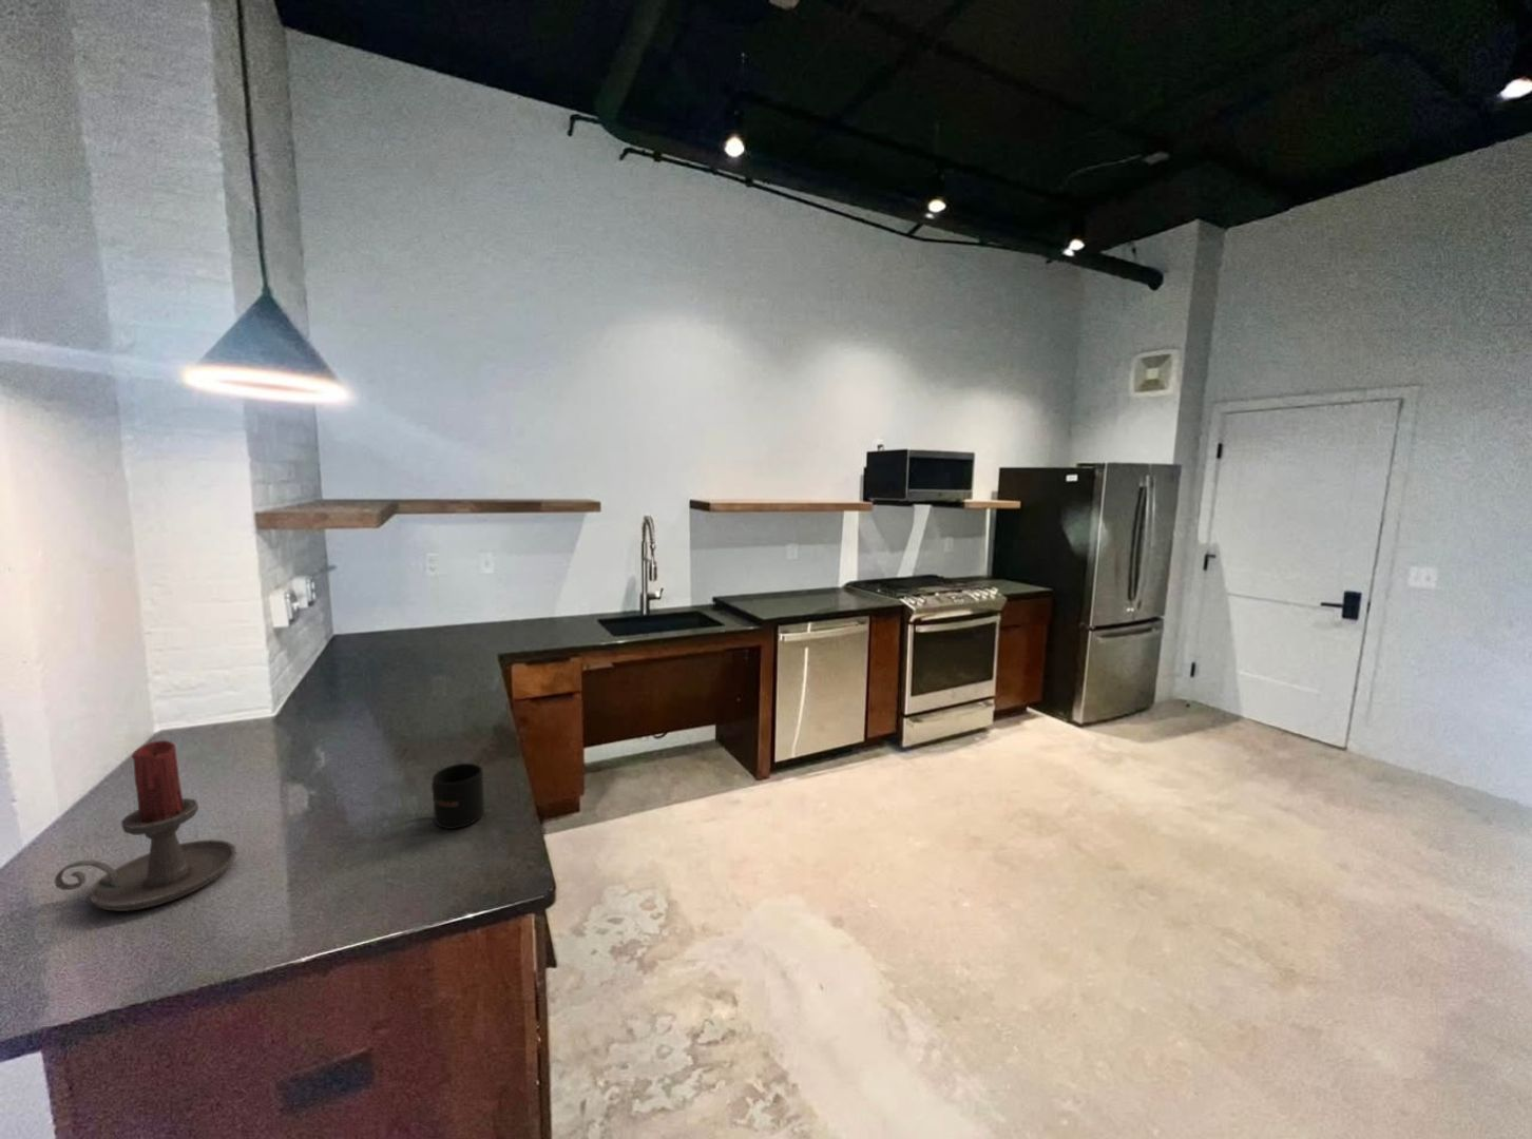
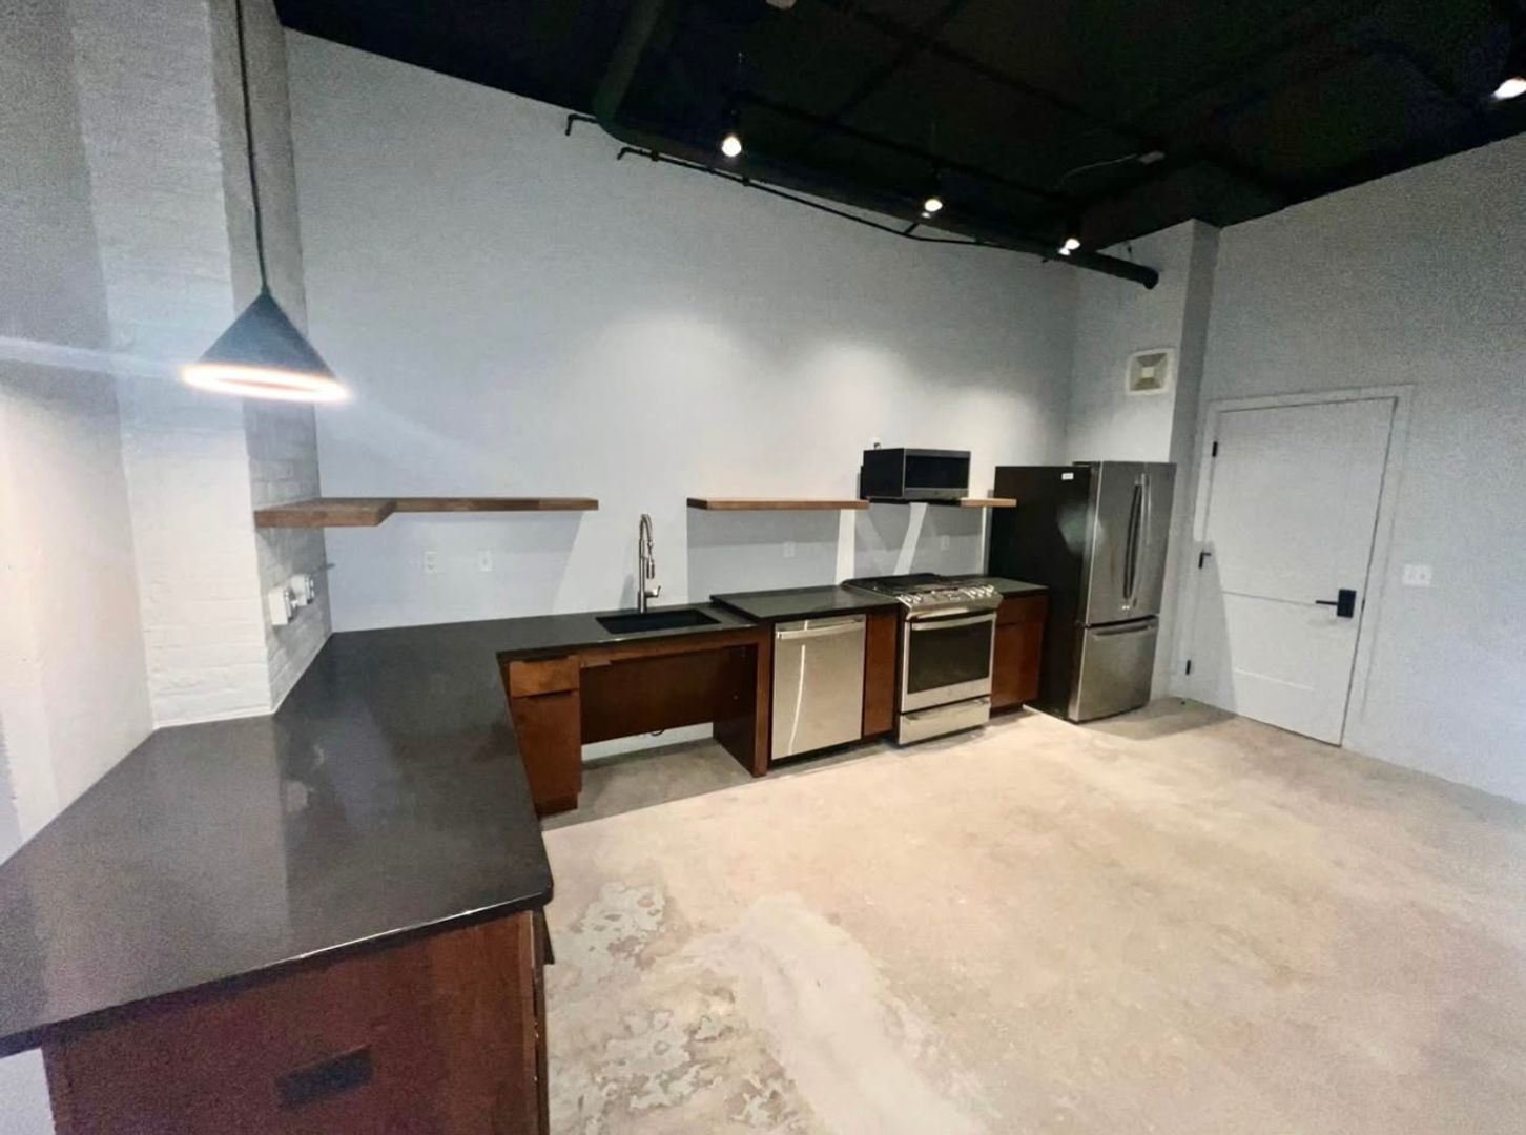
- mug [431,762,486,830]
- candle holder [53,739,236,912]
